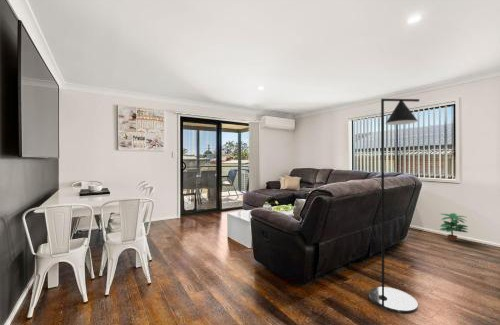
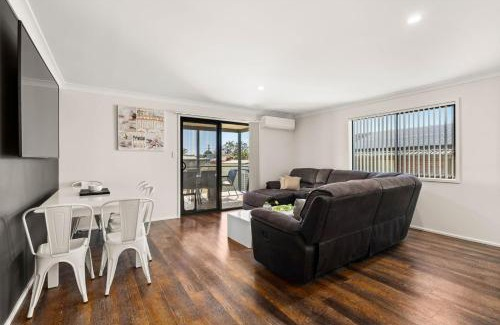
- floor lamp [368,98,421,315]
- potted plant [439,212,469,242]
